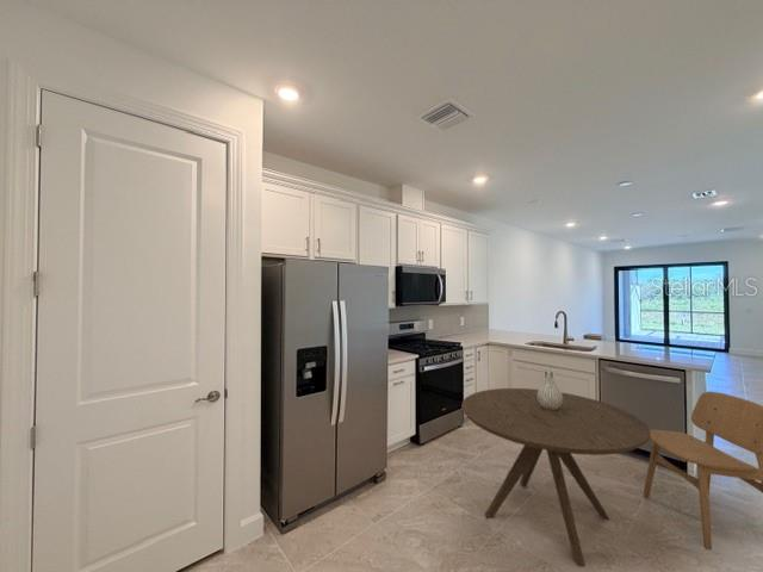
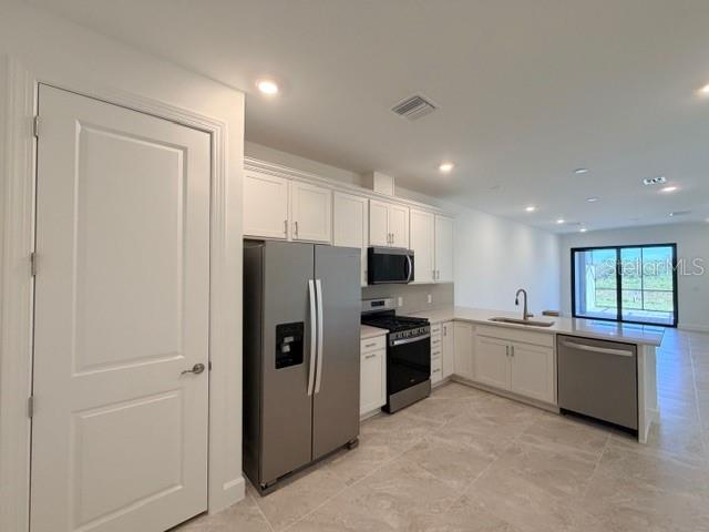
- dining chair [643,391,763,551]
- dining table [460,387,651,567]
- vase [538,377,563,410]
